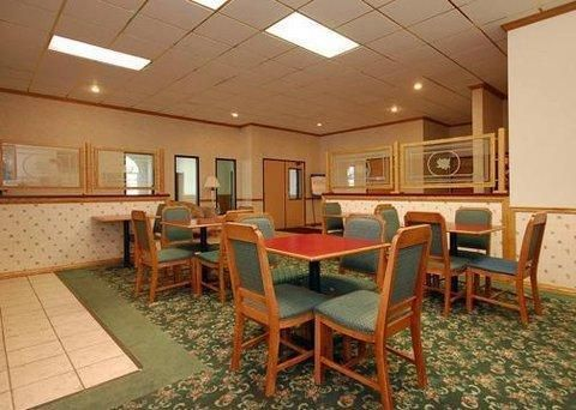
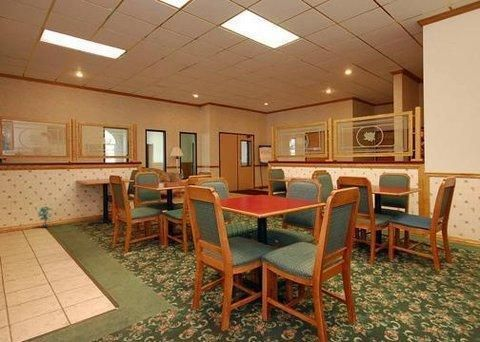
+ potted plant [36,203,54,228]
